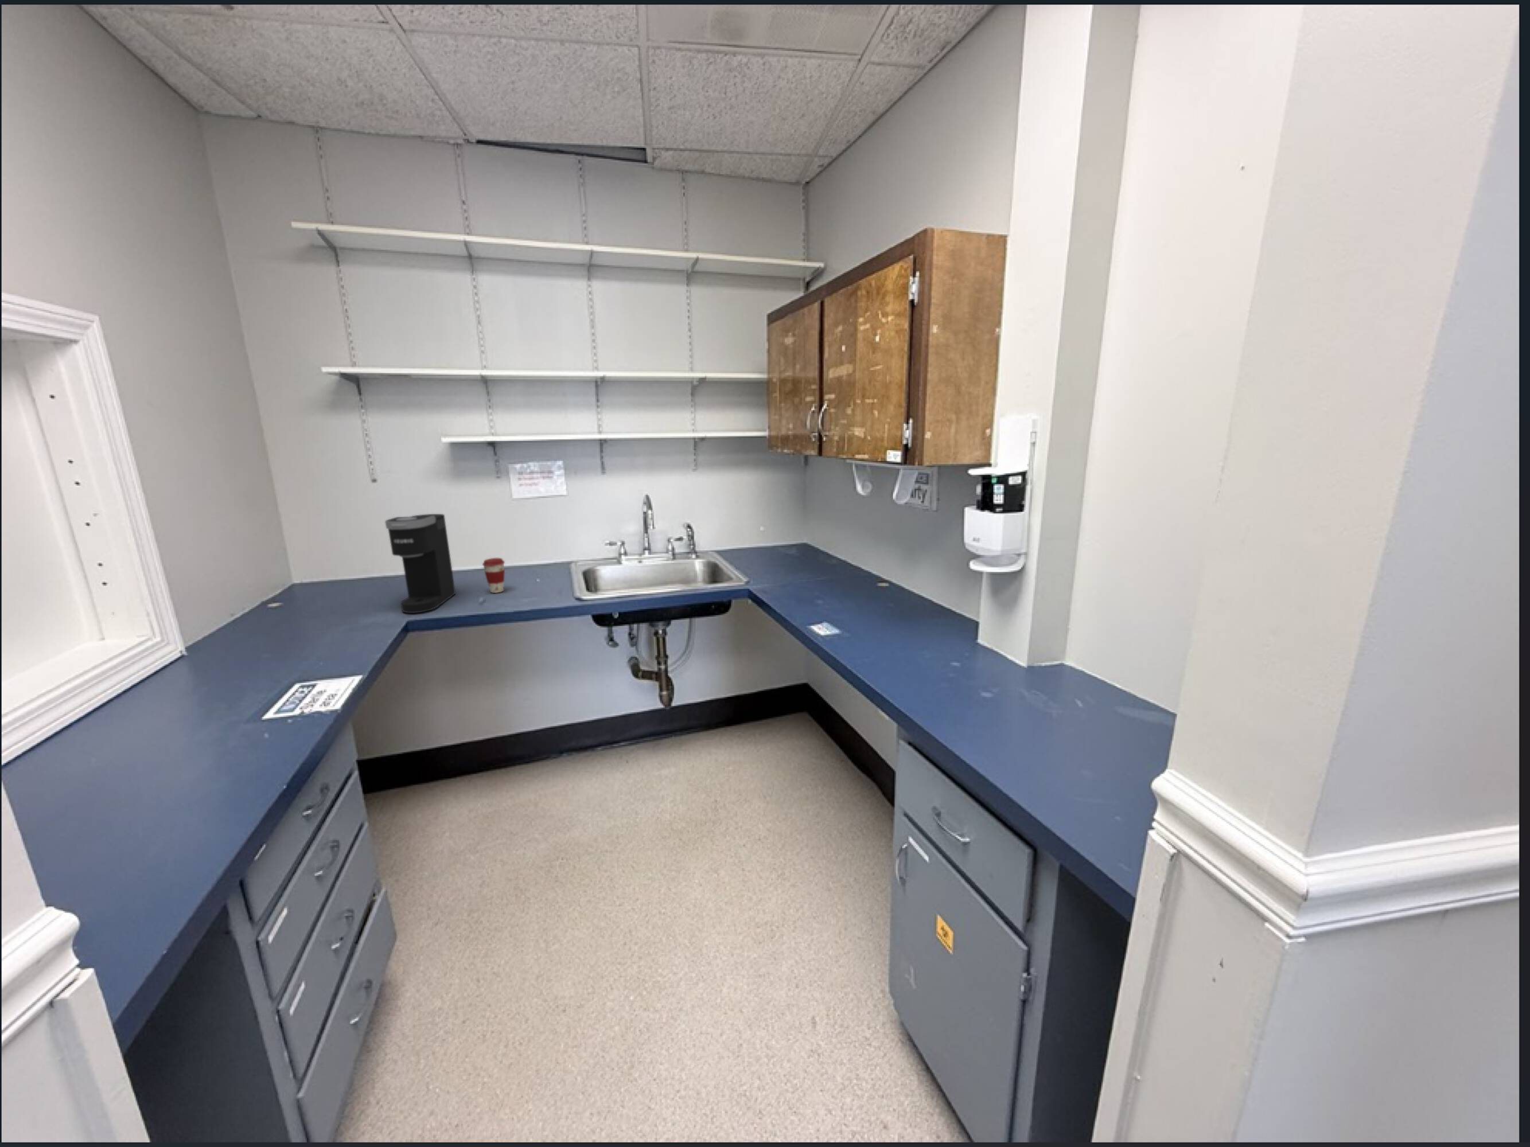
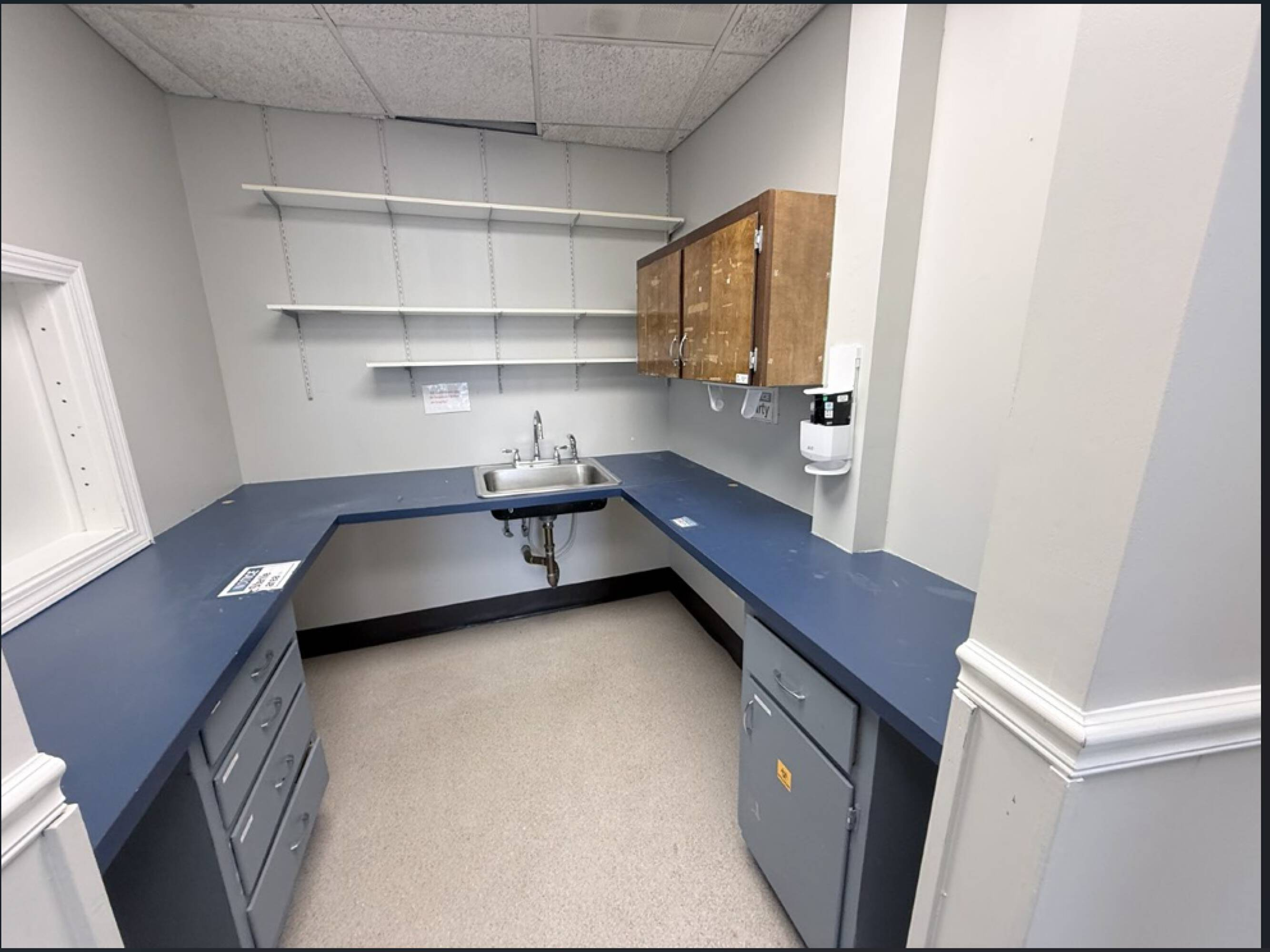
- coffee maker [384,513,457,613]
- coffee cup [482,558,506,594]
